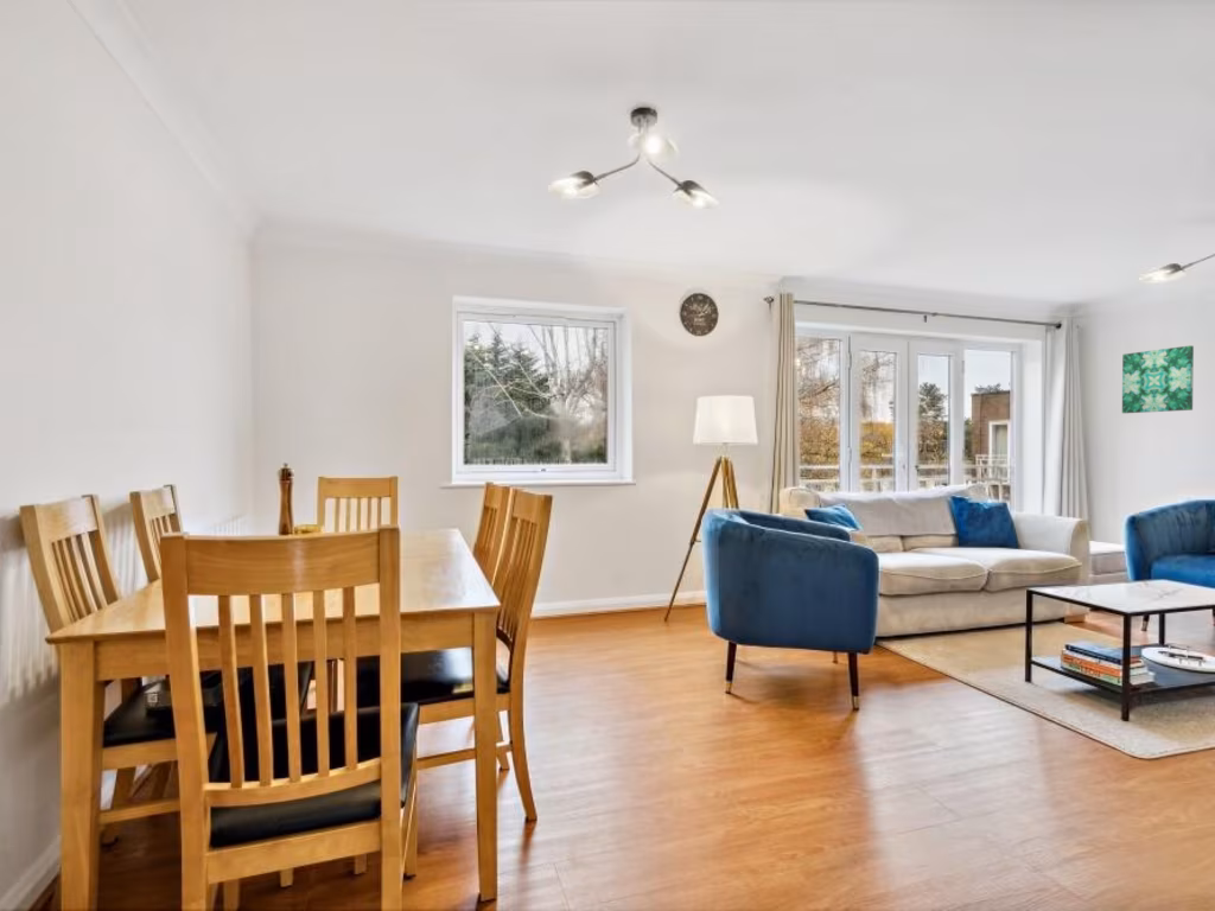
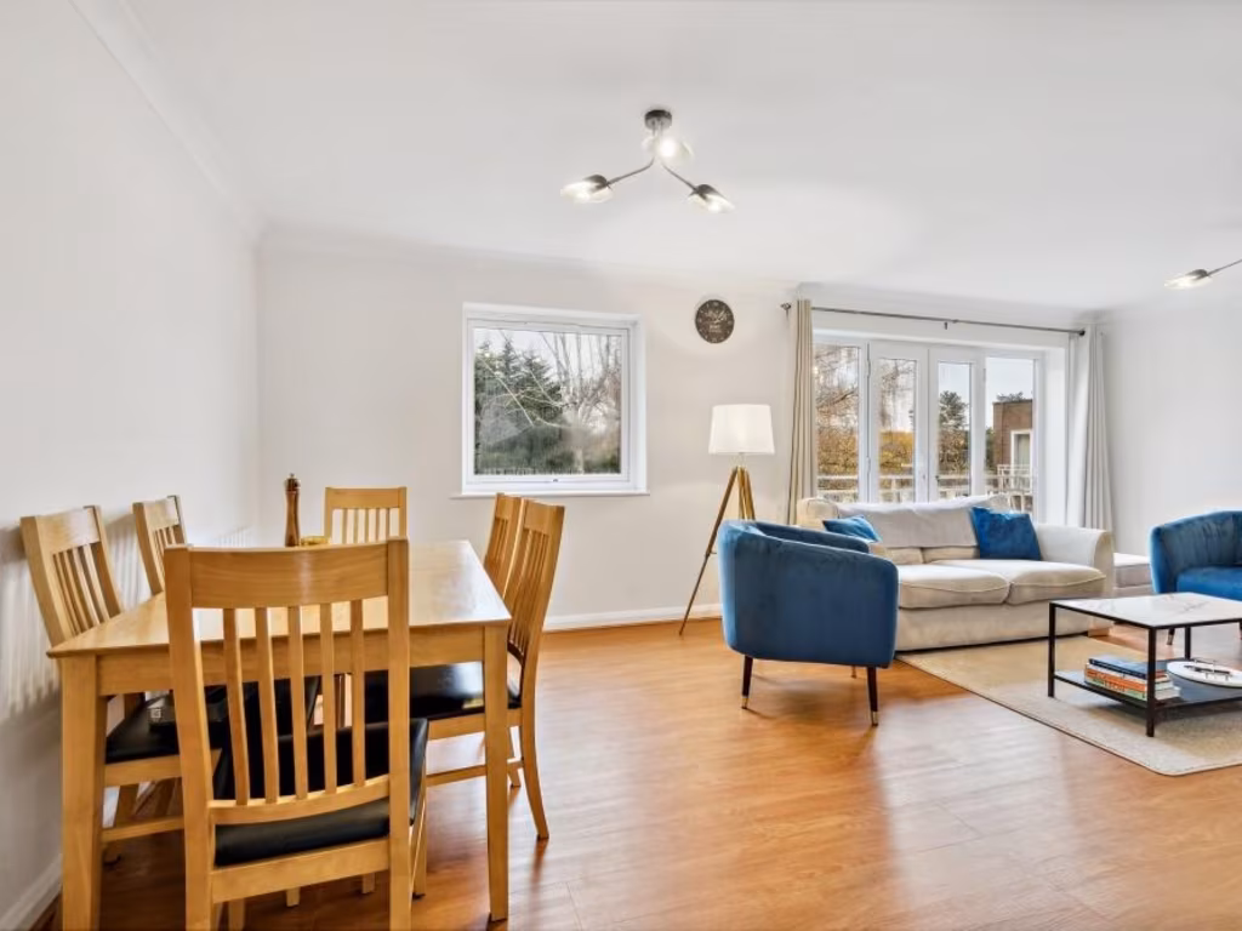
- wall art [1121,344,1195,414]
